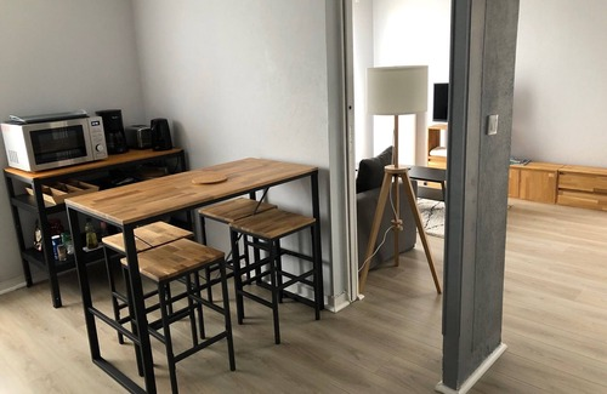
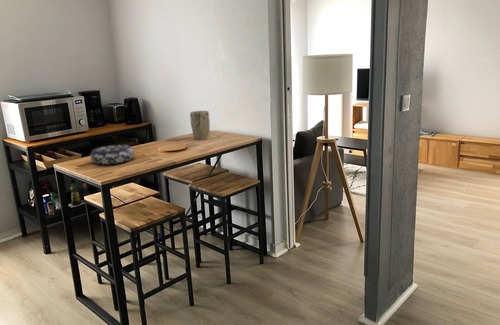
+ plant pot [189,110,211,141]
+ decorative bowl [89,144,135,165]
